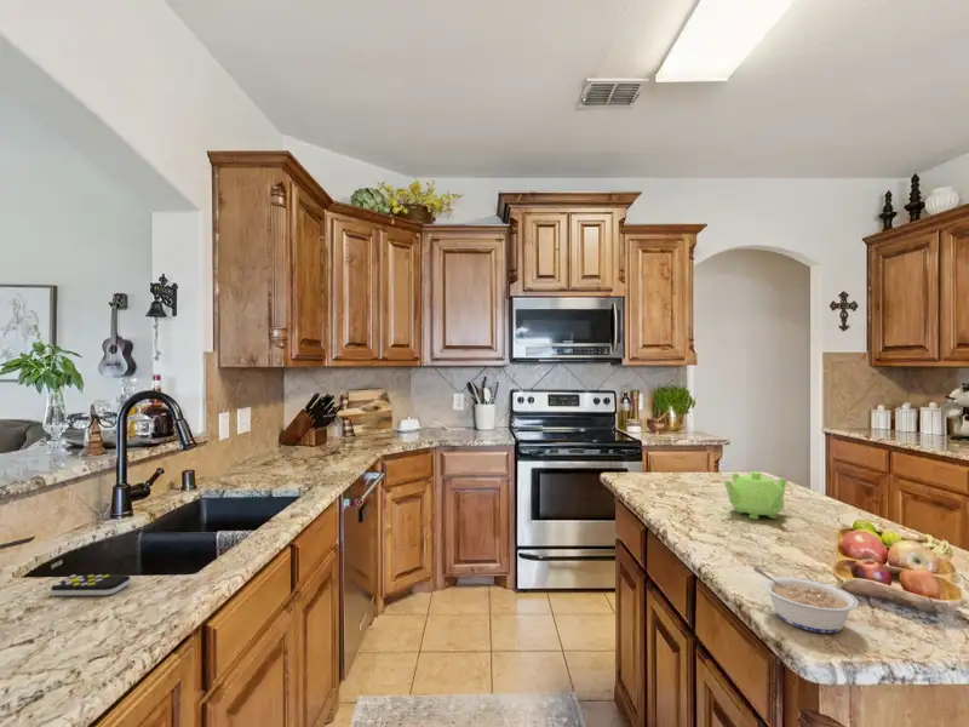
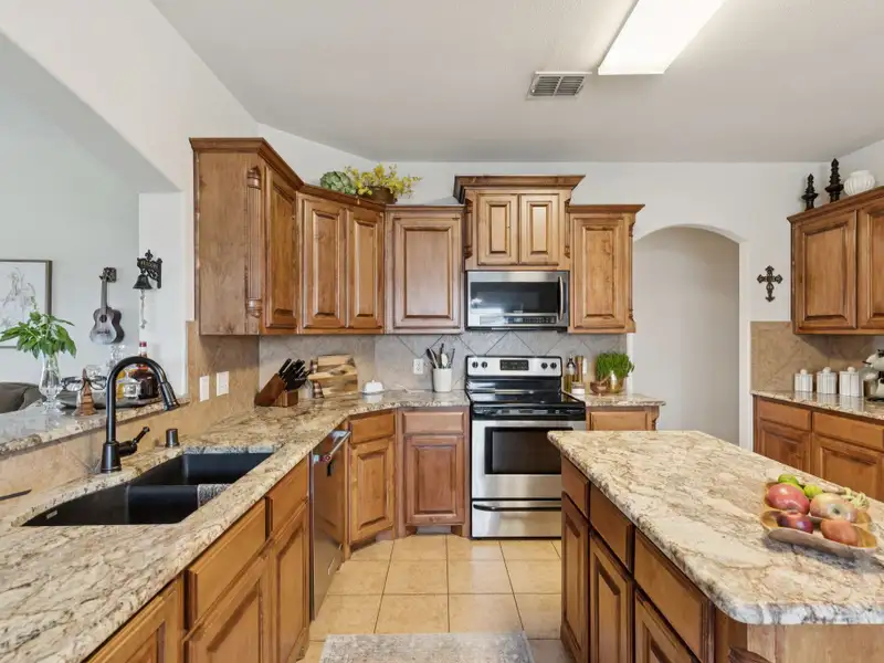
- remote control [50,573,131,597]
- legume [752,566,860,634]
- teapot [723,470,789,521]
